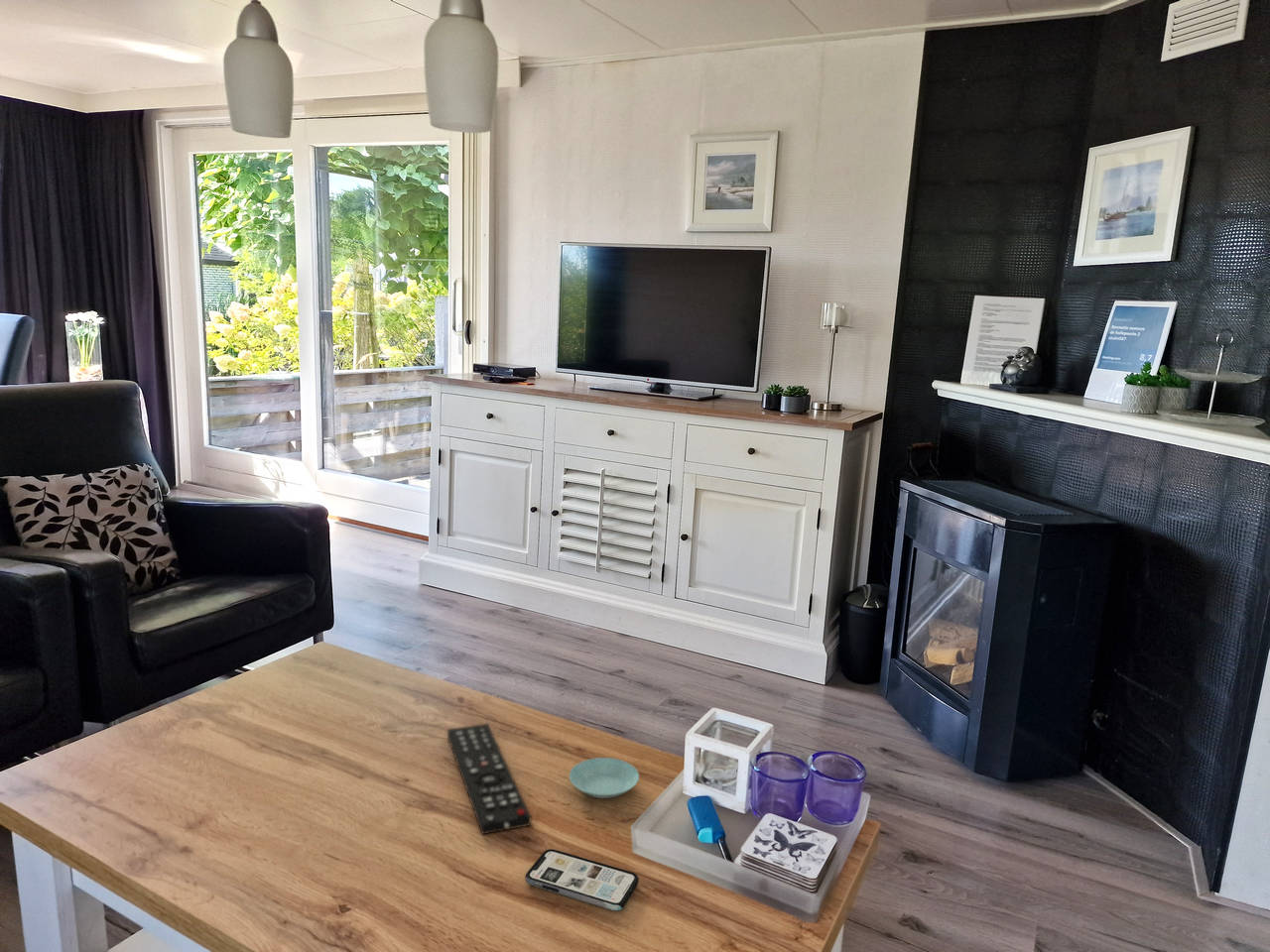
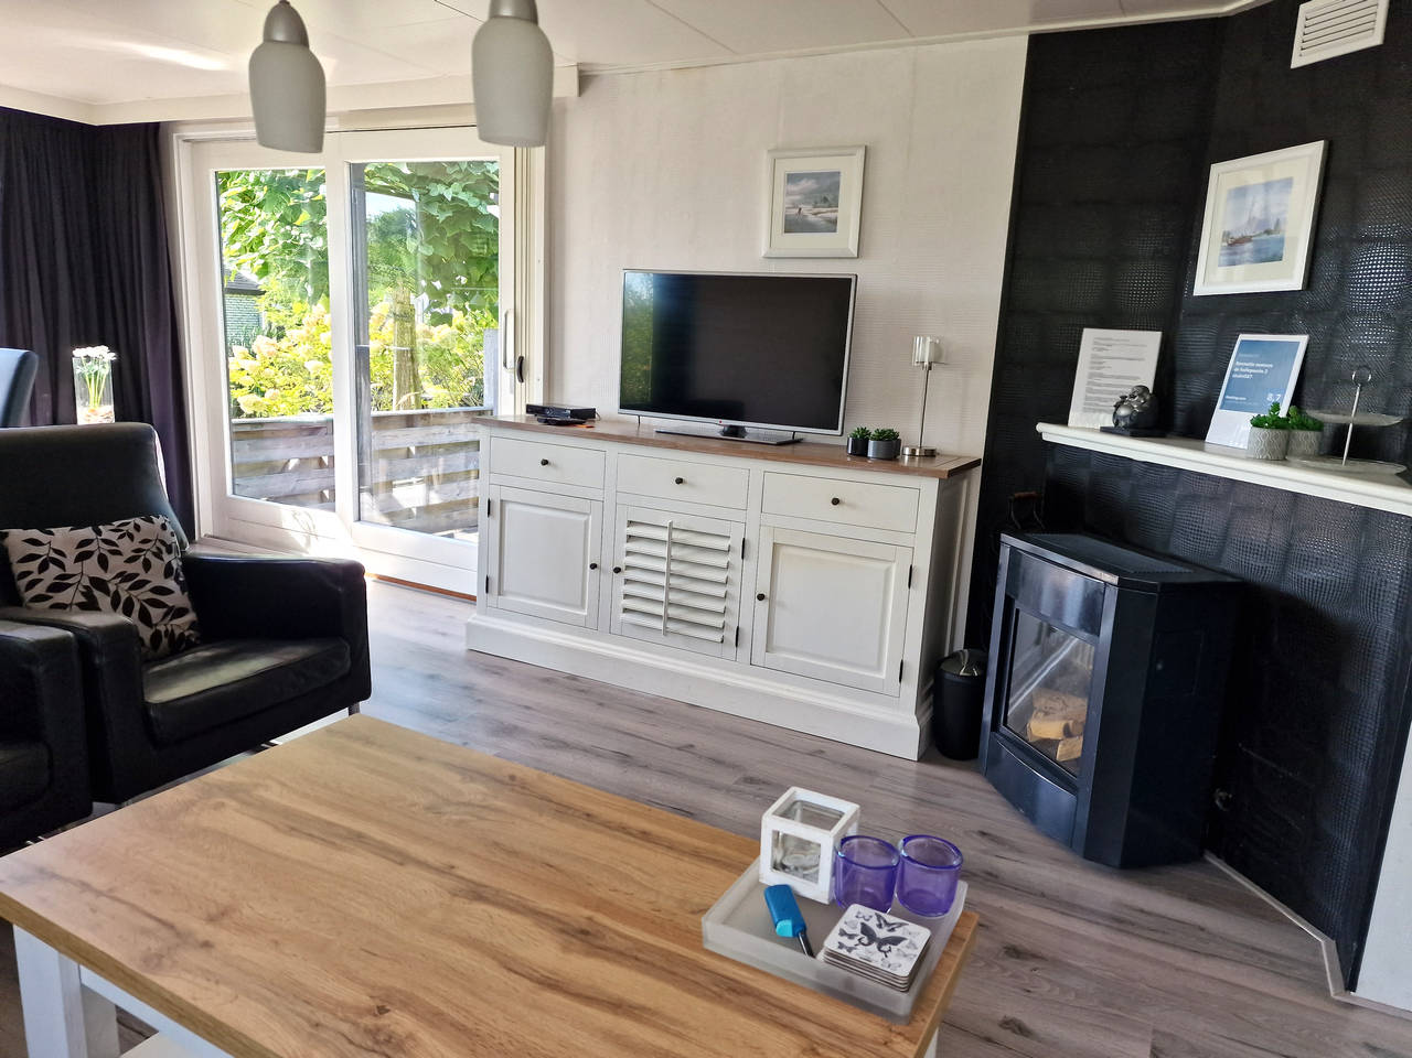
- remote control [446,723,532,835]
- saucer [569,757,640,799]
- phone case [525,848,640,911]
